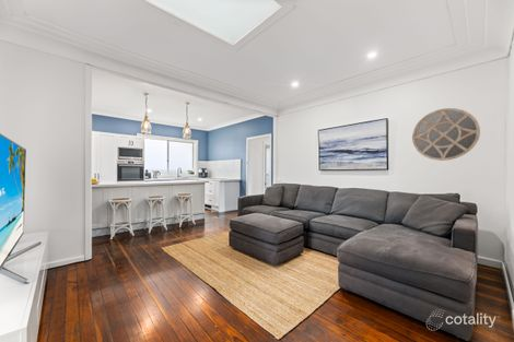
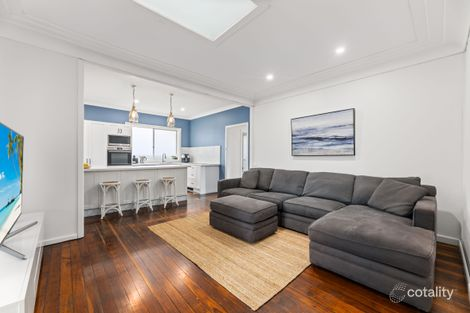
- home mirror [411,107,481,162]
